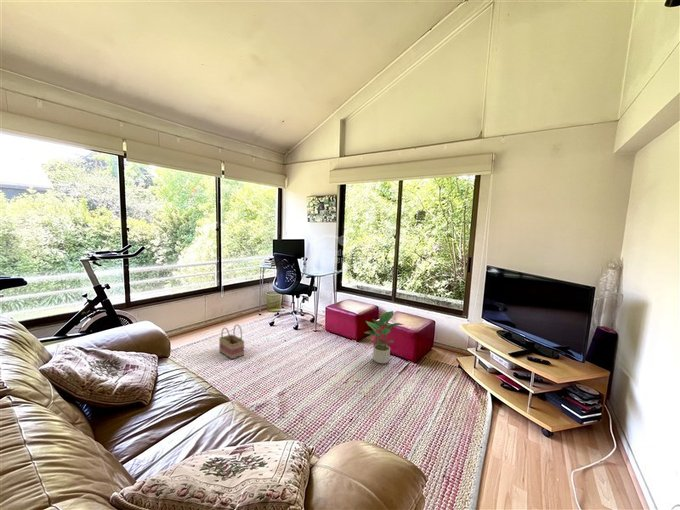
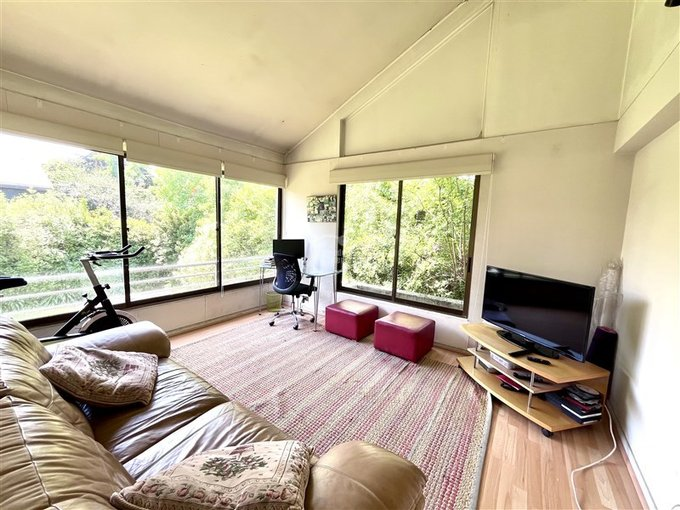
- basket [218,323,246,360]
- potted plant [363,310,404,365]
